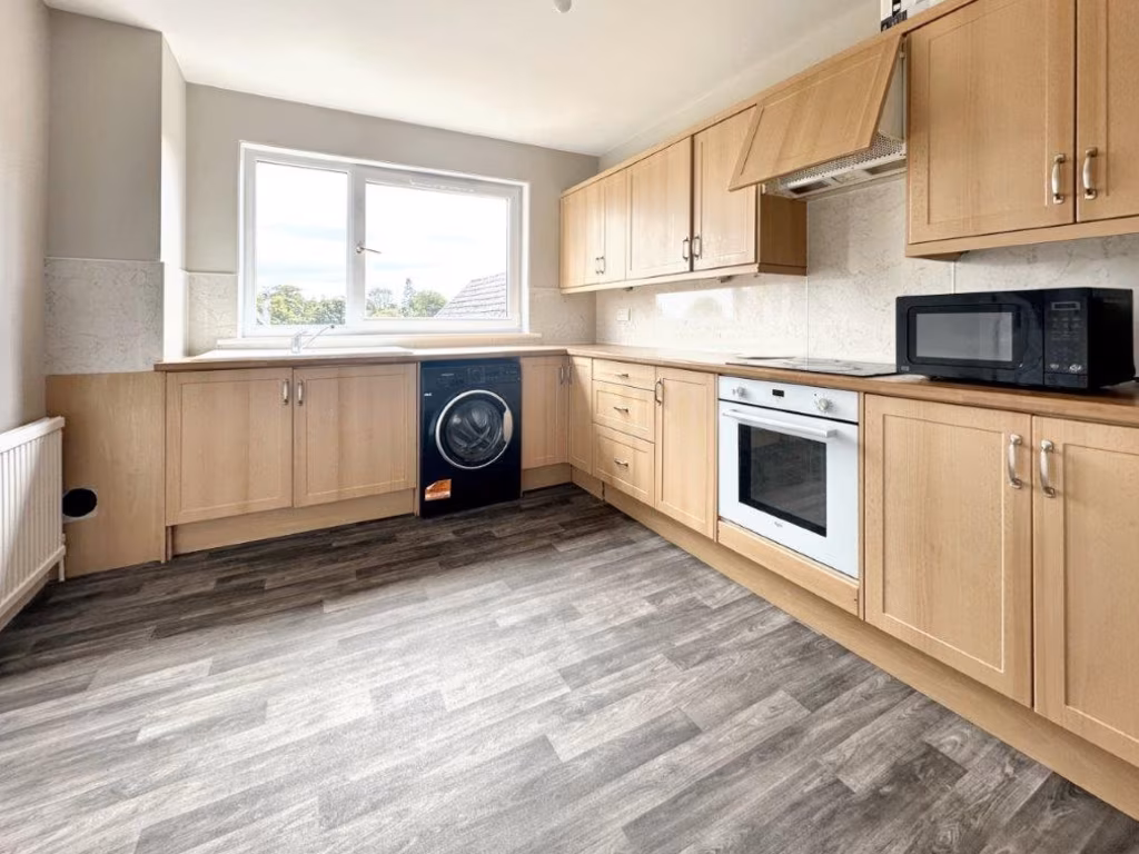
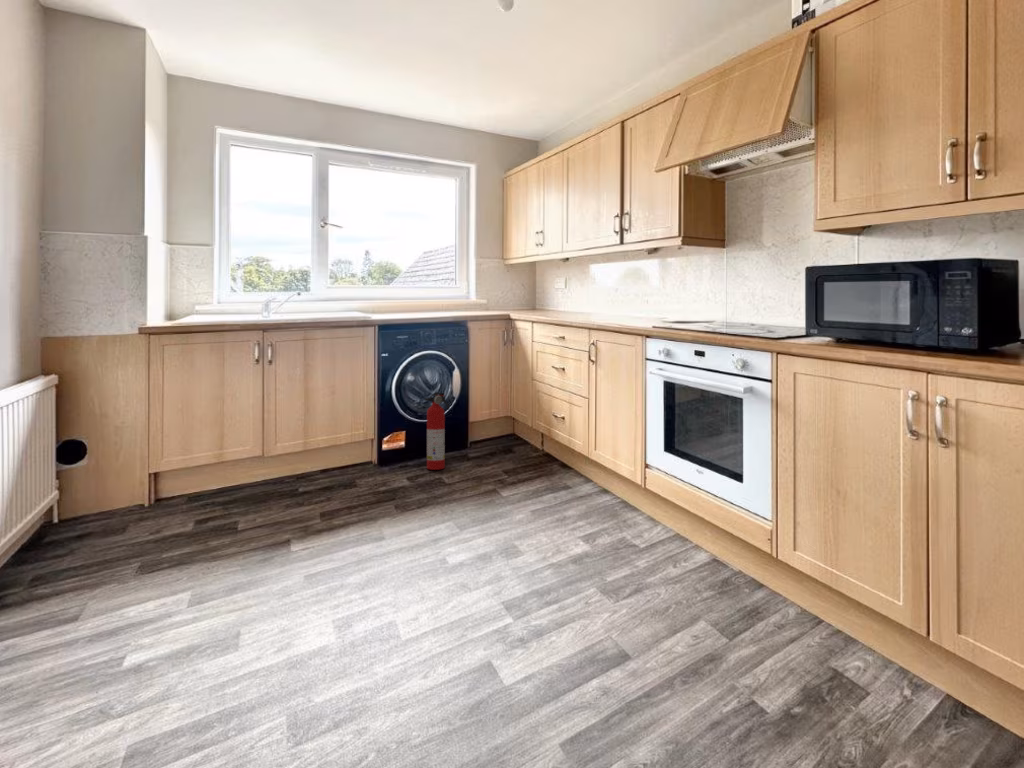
+ fire extinguisher [424,391,450,471]
